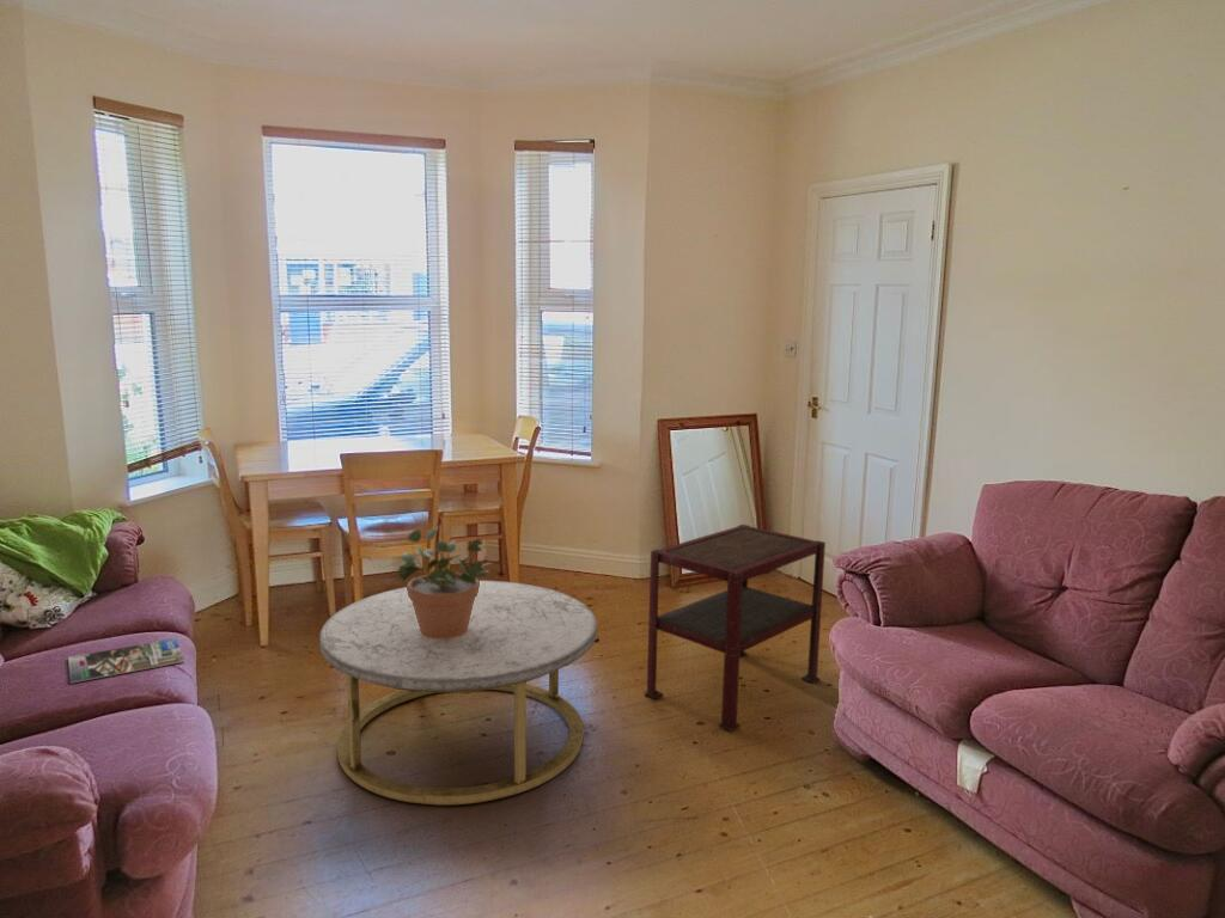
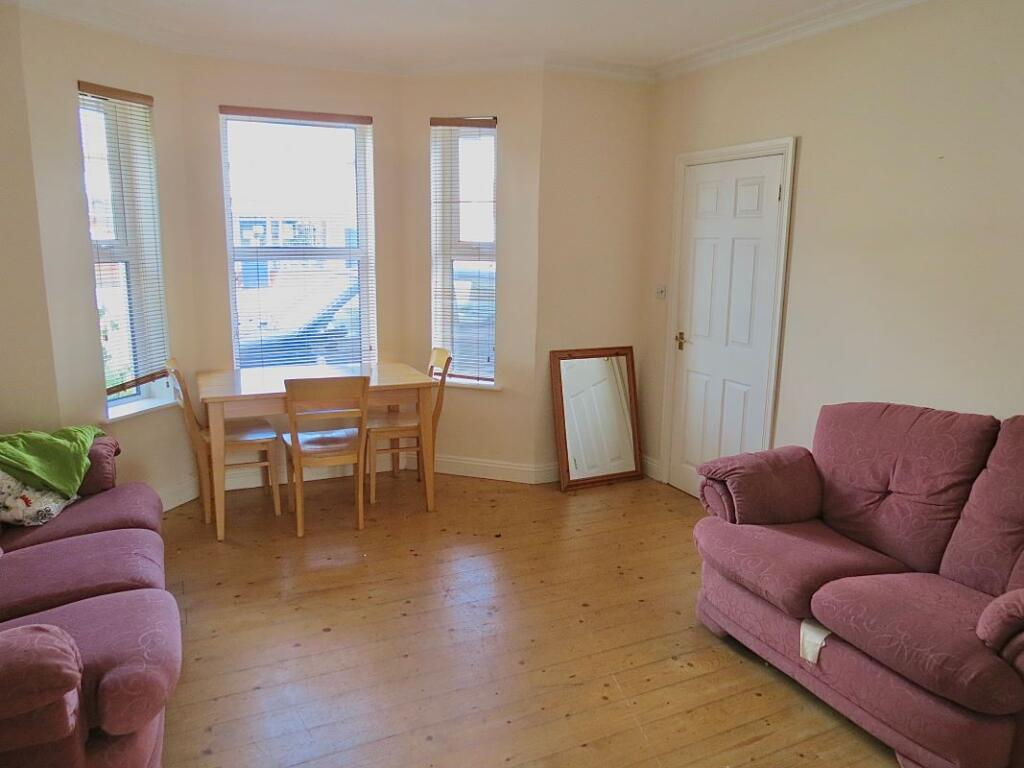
- potted plant [394,525,494,638]
- coffee table [318,580,598,806]
- magazine [67,637,187,685]
- side table [642,524,827,733]
